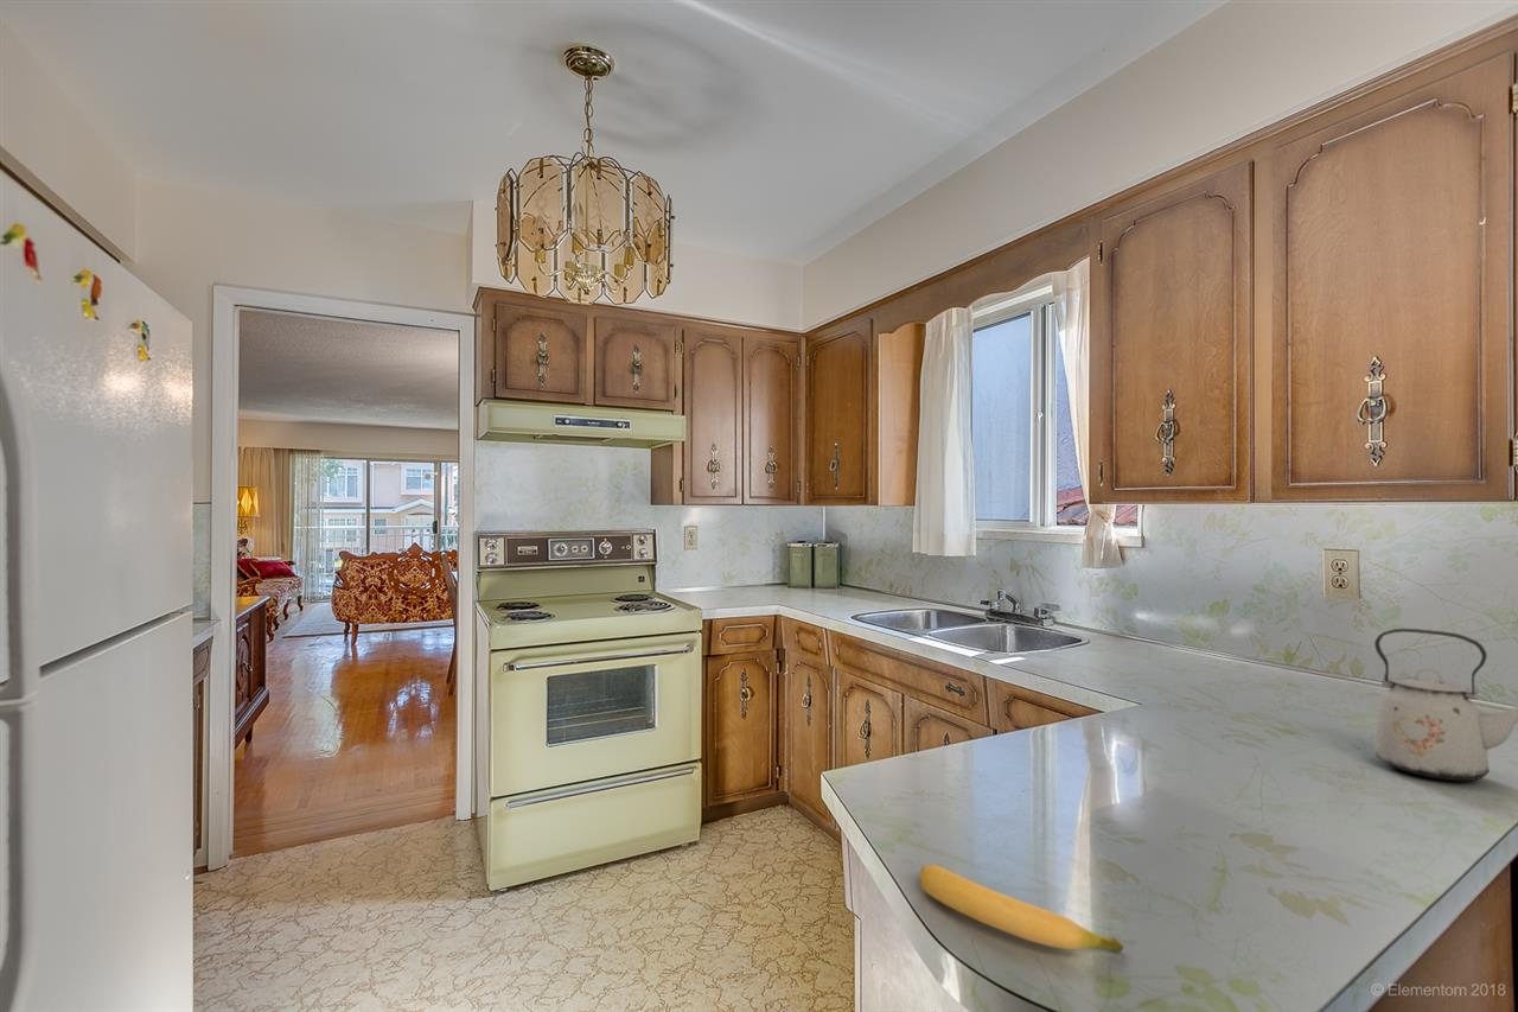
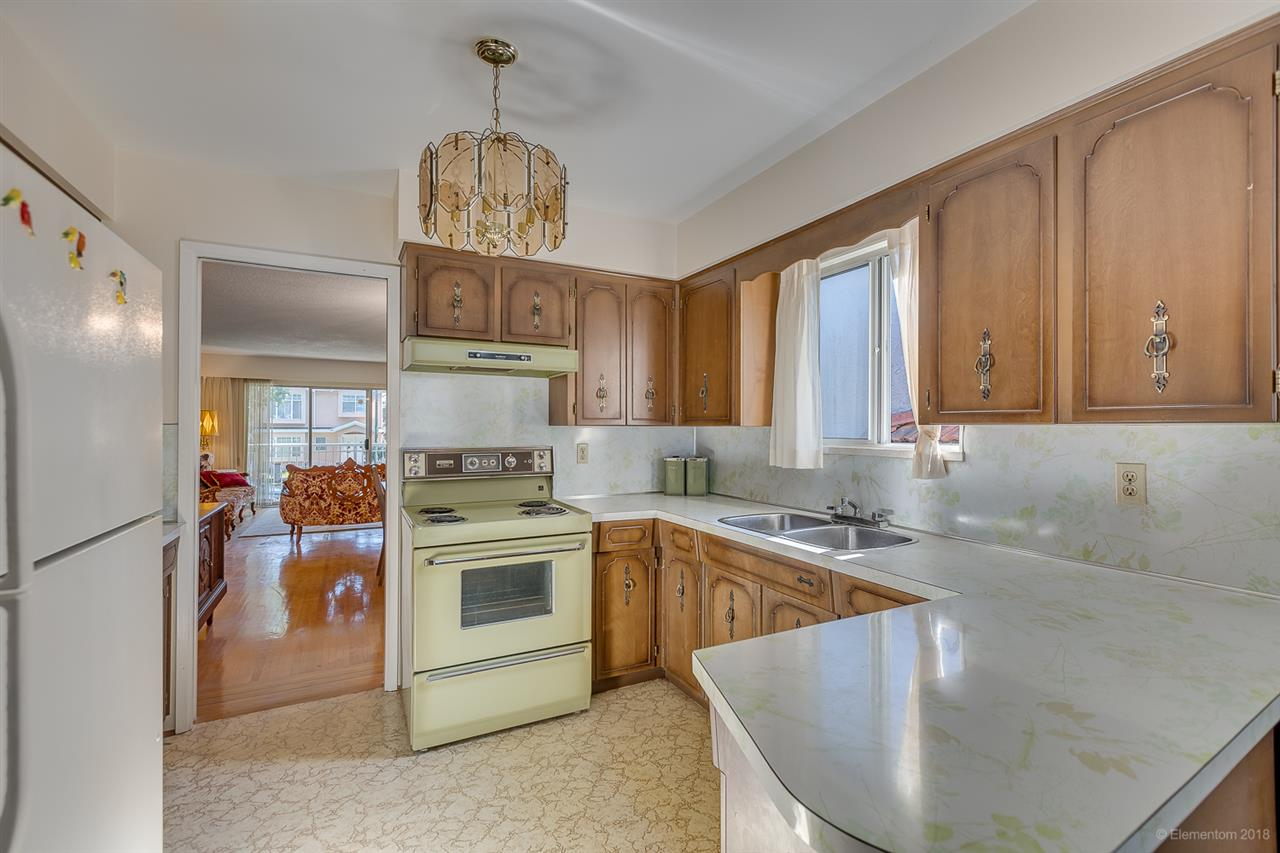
- banana [918,864,1124,954]
- kettle [1372,628,1518,782]
